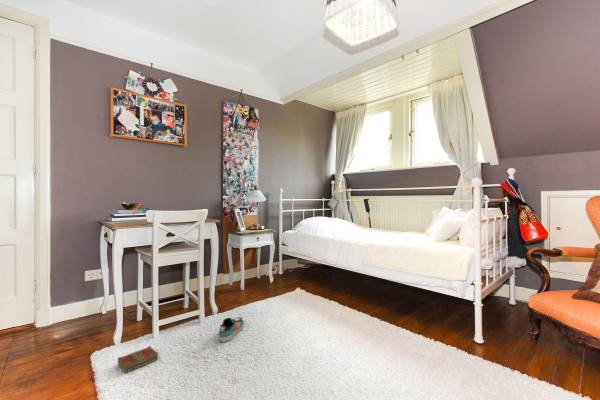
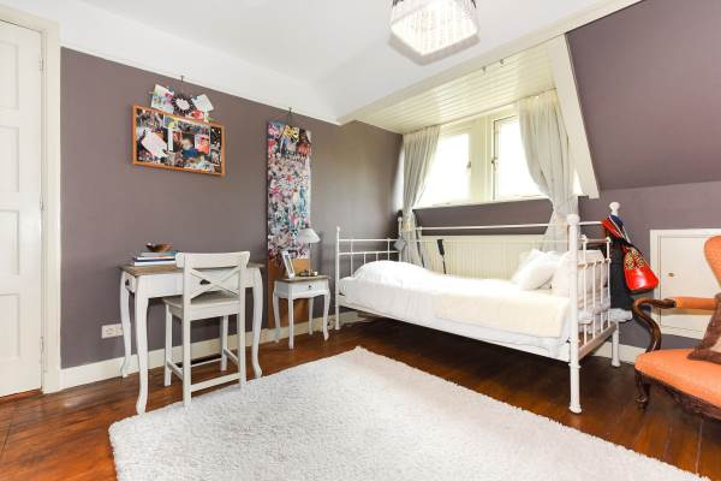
- sneaker [218,316,245,343]
- book [117,345,159,374]
